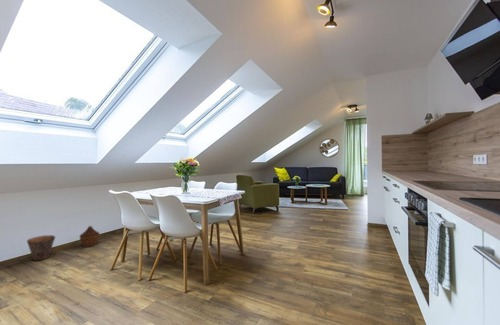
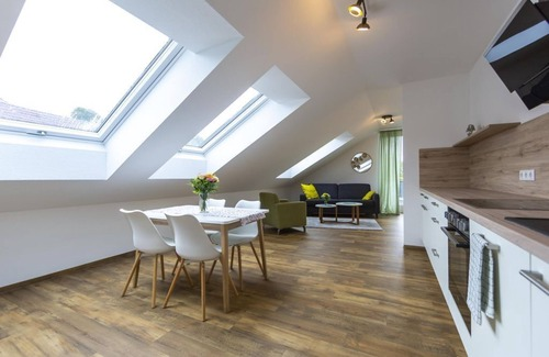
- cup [26,234,56,262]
- woven basket [79,225,101,248]
